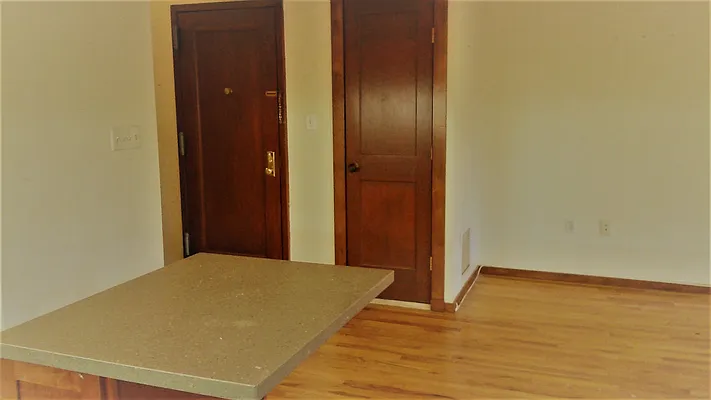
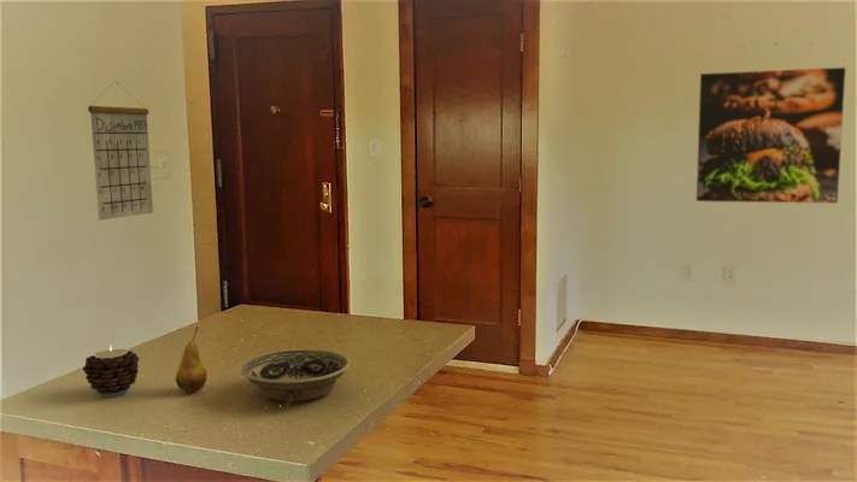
+ bowl [240,348,351,408]
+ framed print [694,66,847,205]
+ calendar [87,80,154,222]
+ fruit [175,325,207,393]
+ candle [82,343,141,398]
